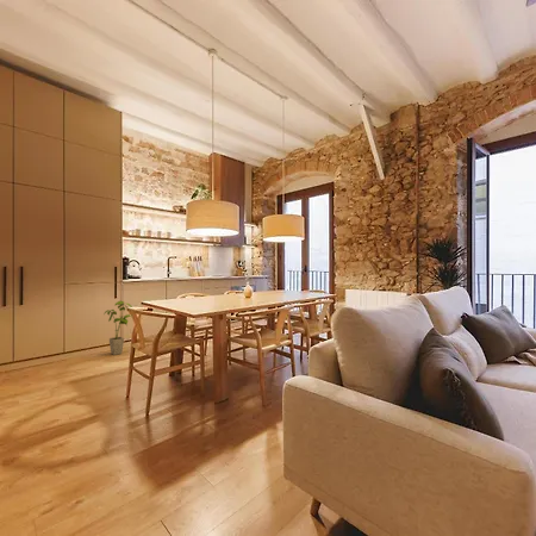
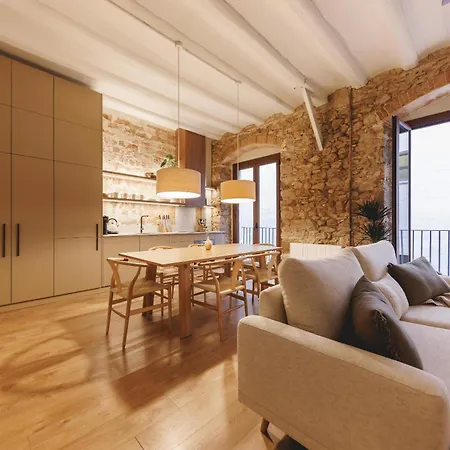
- house plant [102,300,133,356]
